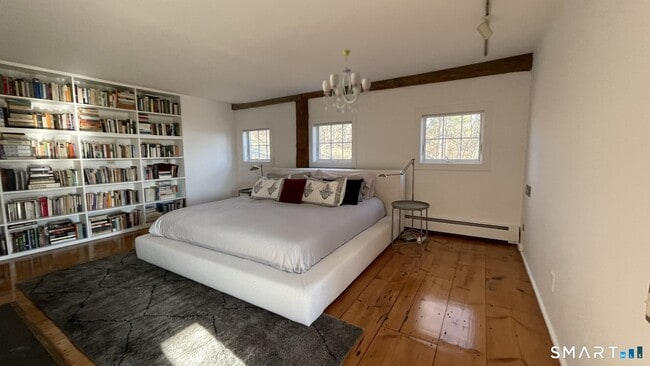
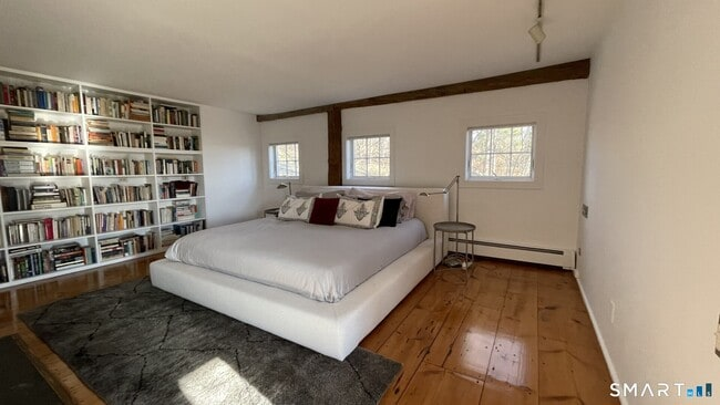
- chandelier [322,49,372,114]
